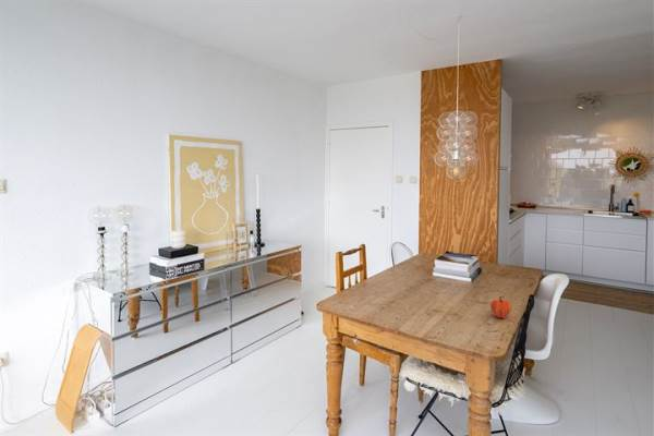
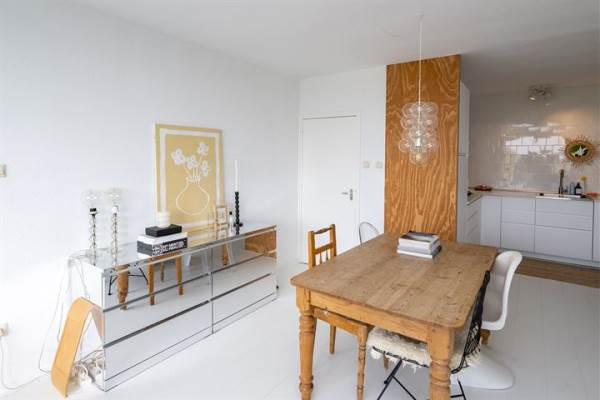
- fruit [489,295,513,319]
